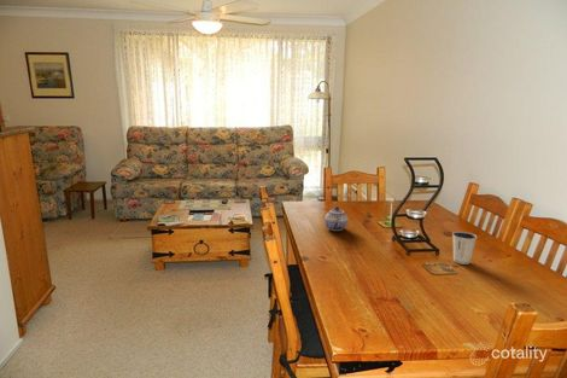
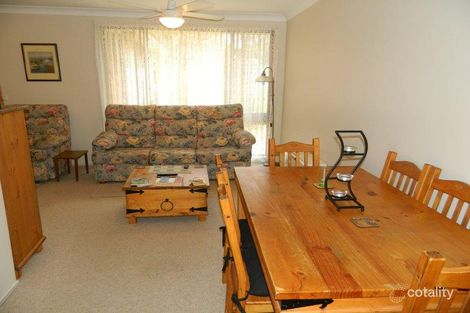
- dixie cup [451,231,478,266]
- teapot [323,205,349,232]
